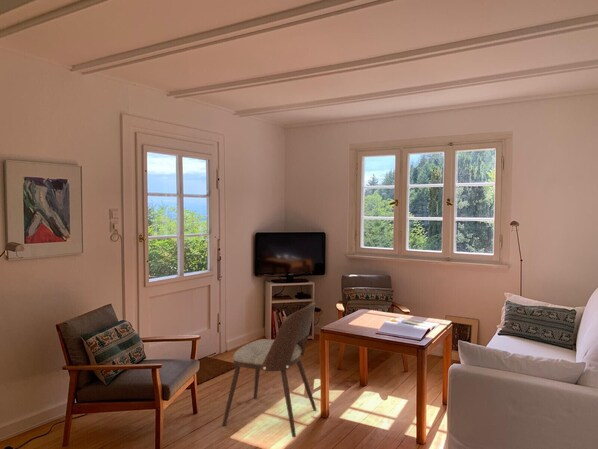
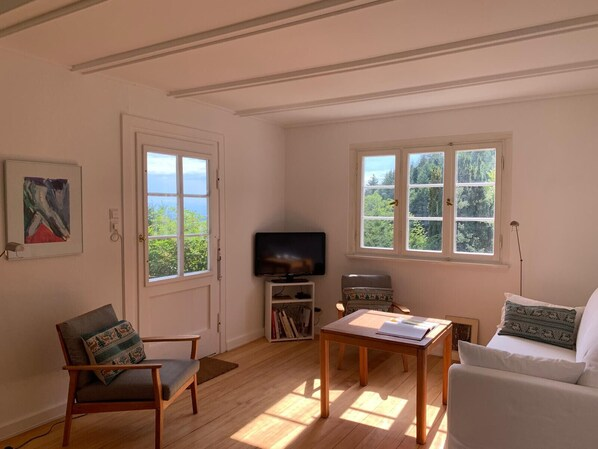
- dining chair [221,301,318,438]
